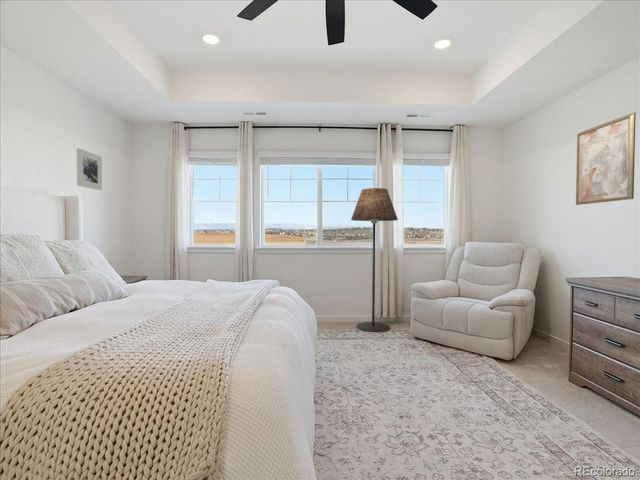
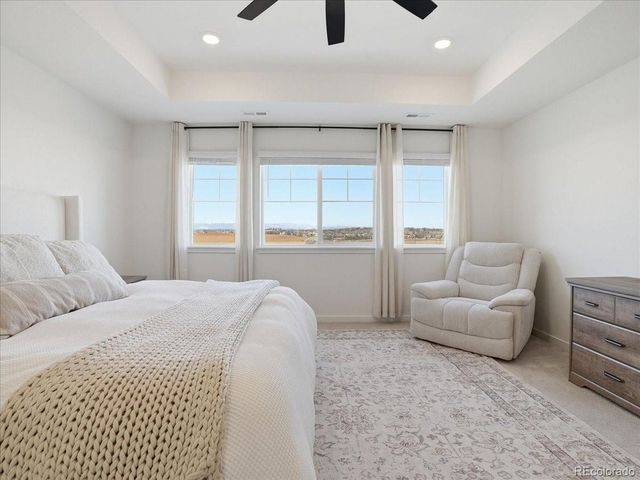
- wall art [575,111,637,206]
- floor lamp [350,187,399,333]
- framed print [76,147,103,191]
